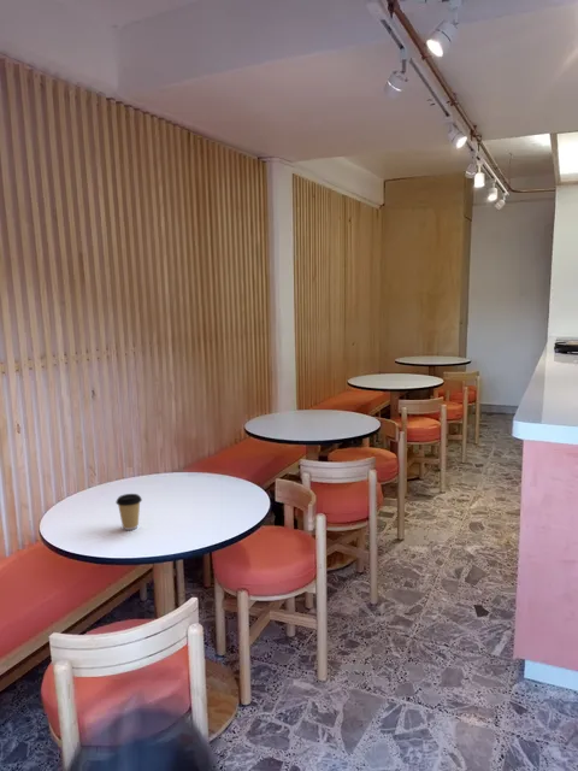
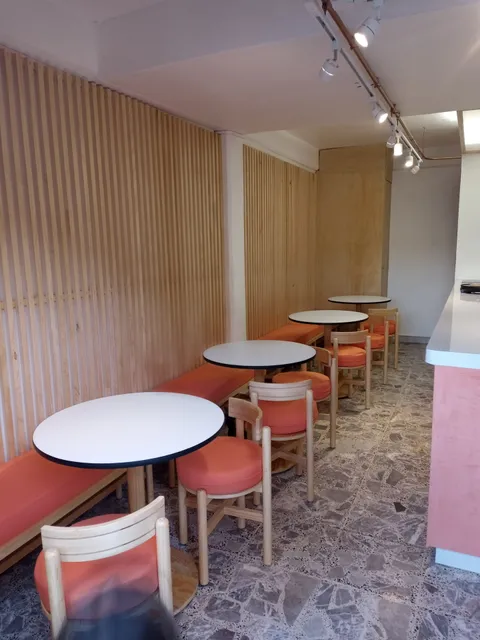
- coffee cup [114,493,143,531]
